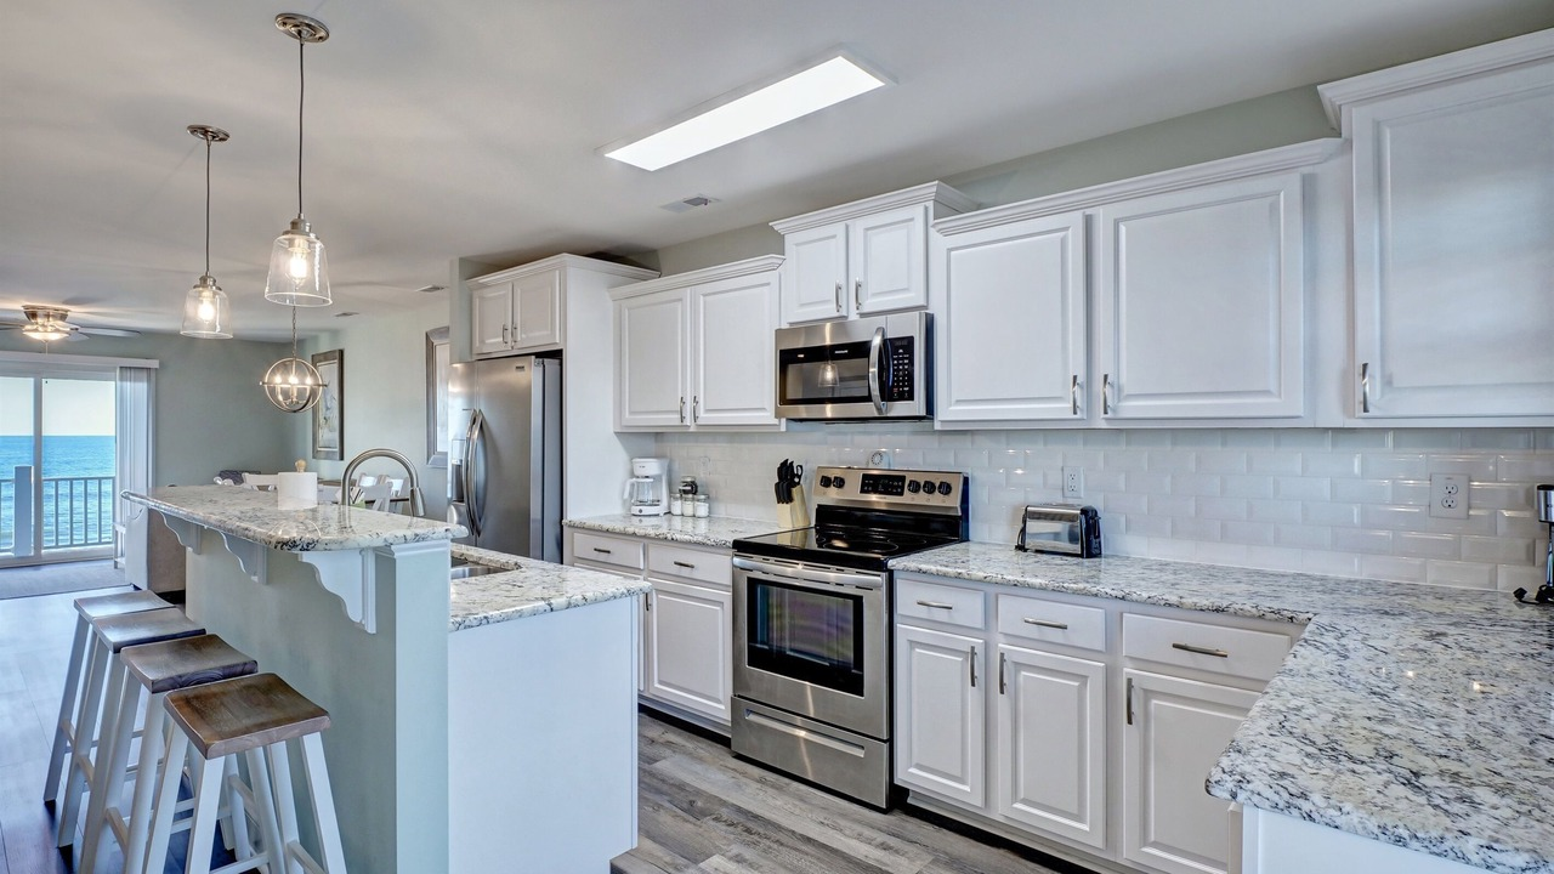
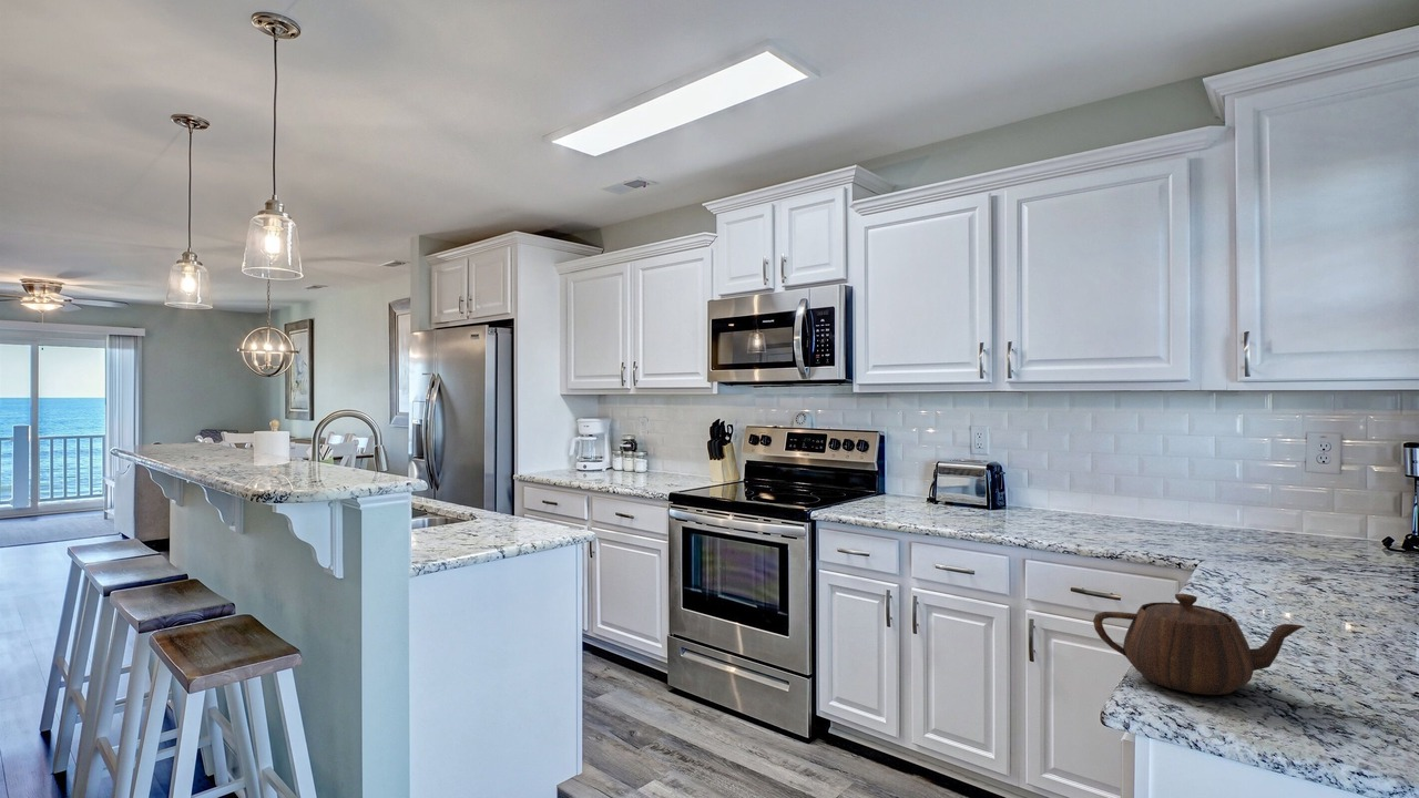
+ teapot [1092,593,1306,696]
